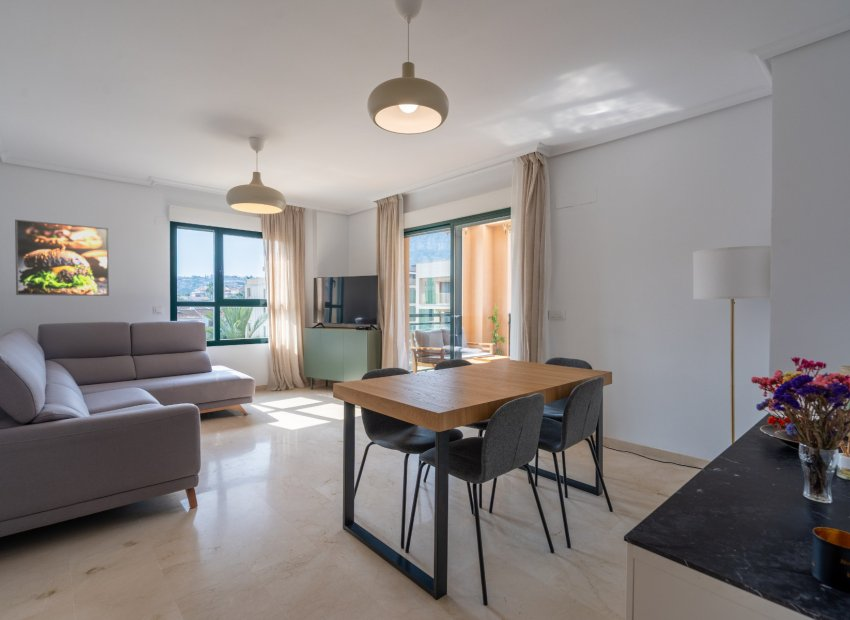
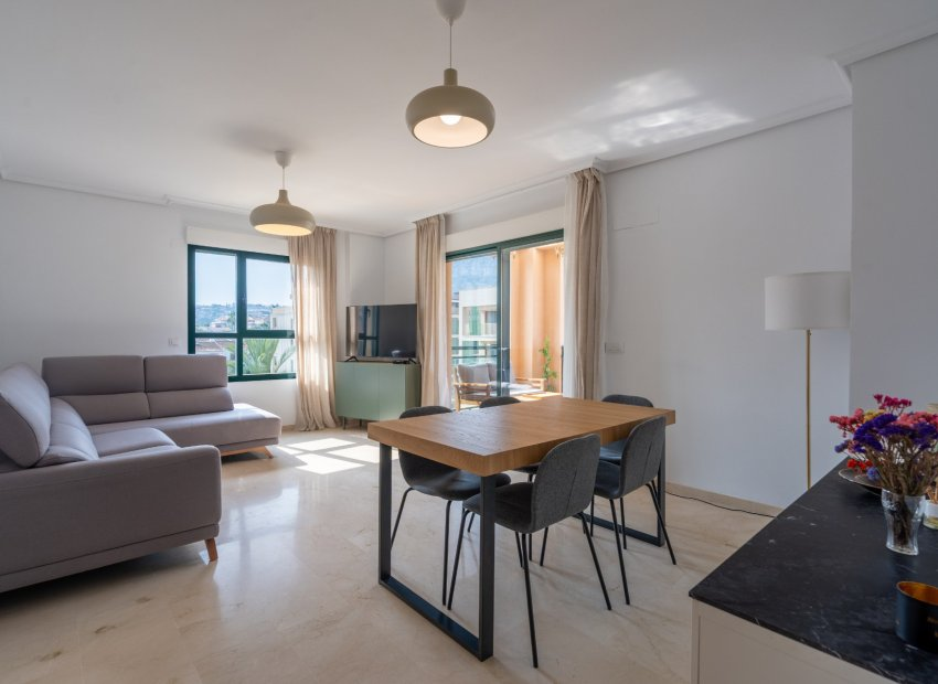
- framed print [14,219,110,297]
